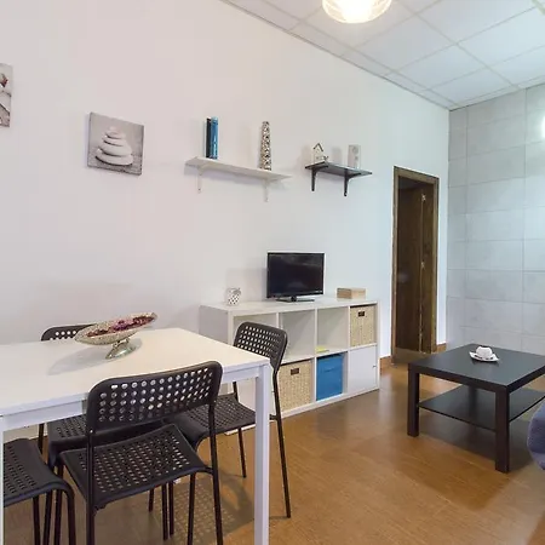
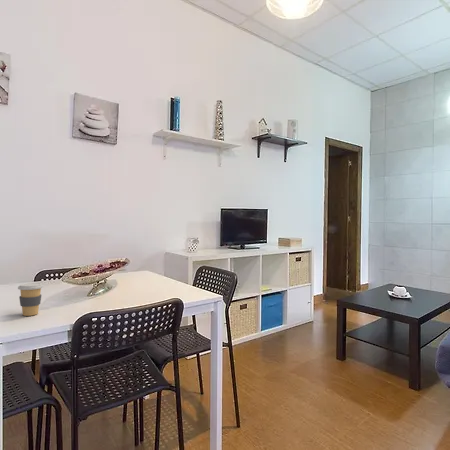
+ coffee cup [17,282,44,317]
